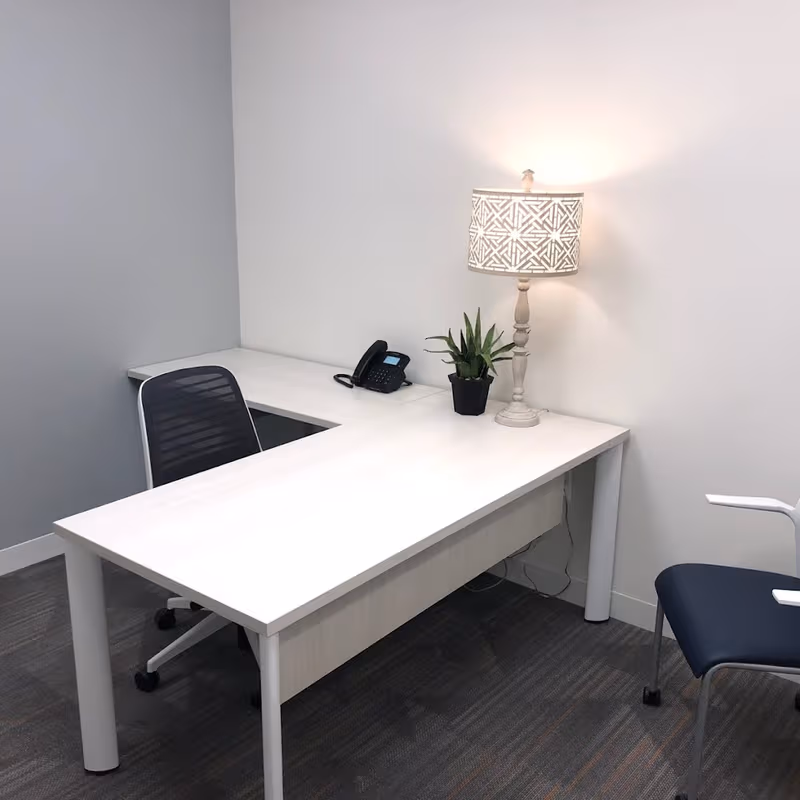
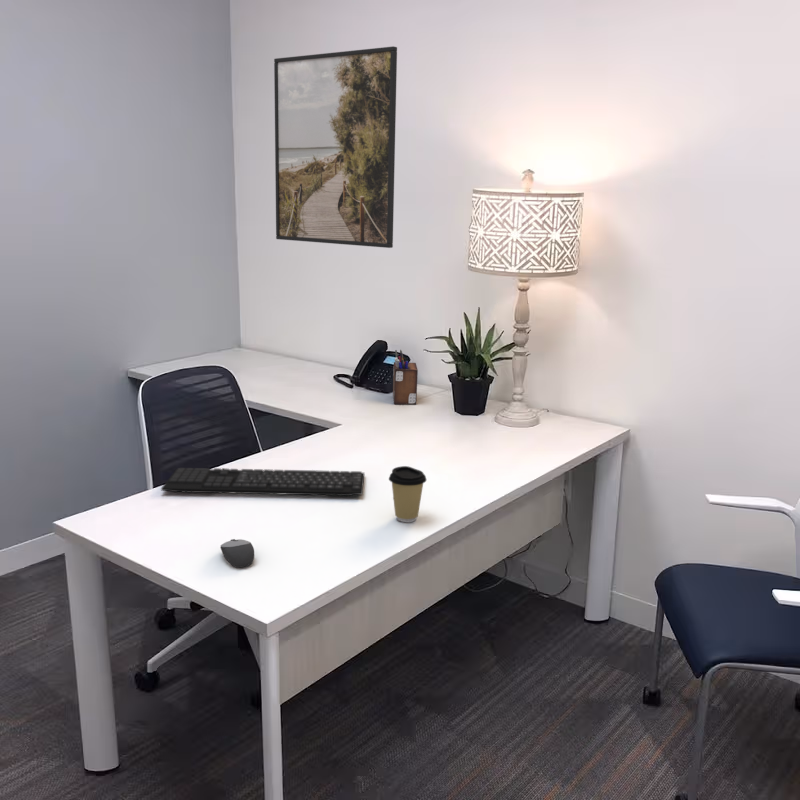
+ coffee cup [388,465,427,523]
+ keyboard [160,467,366,497]
+ computer mouse [219,538,255,568]
+ desk organizer [392,349,419,406]
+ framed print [273,45,398,249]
